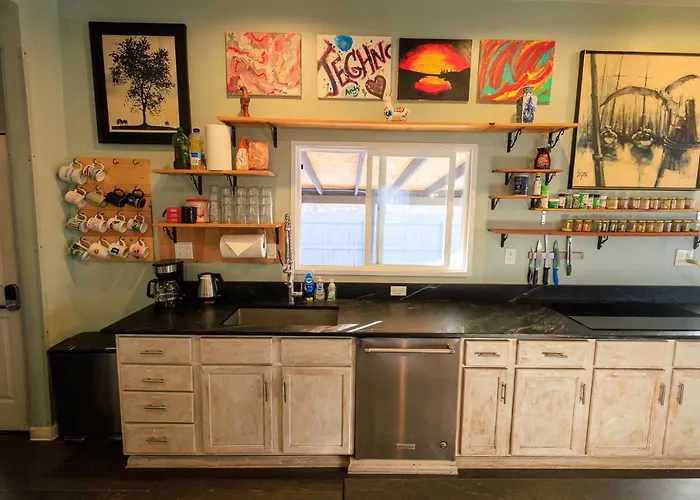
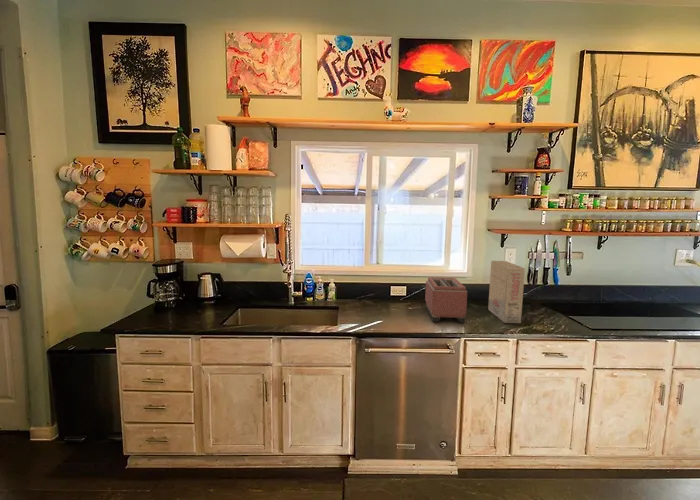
+ cereal box [487,260,526,324]
+ toaster [424,276,468,324]
